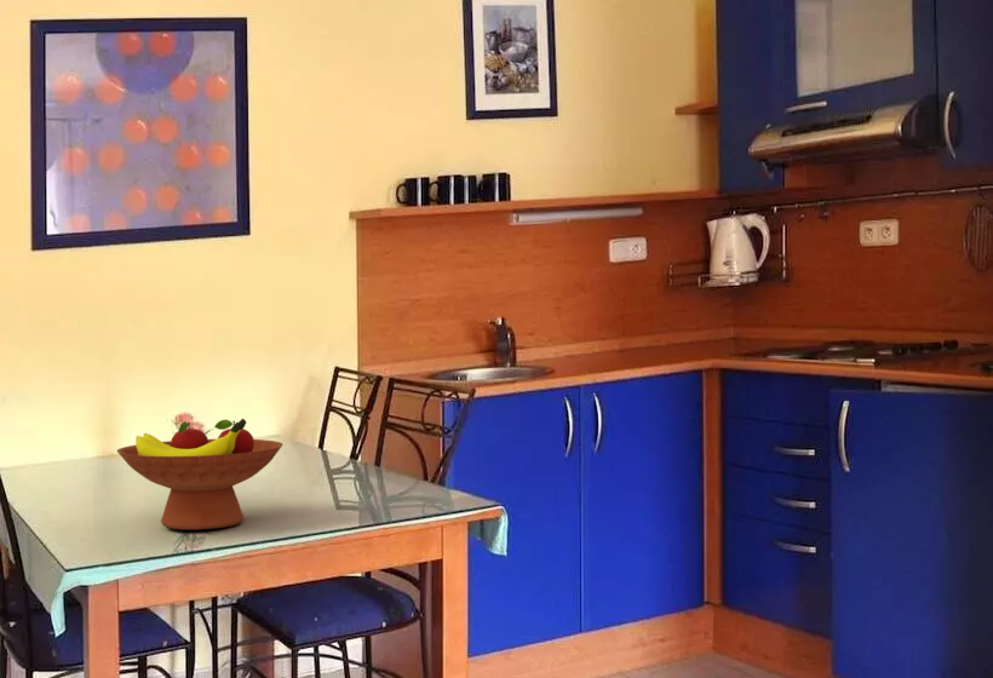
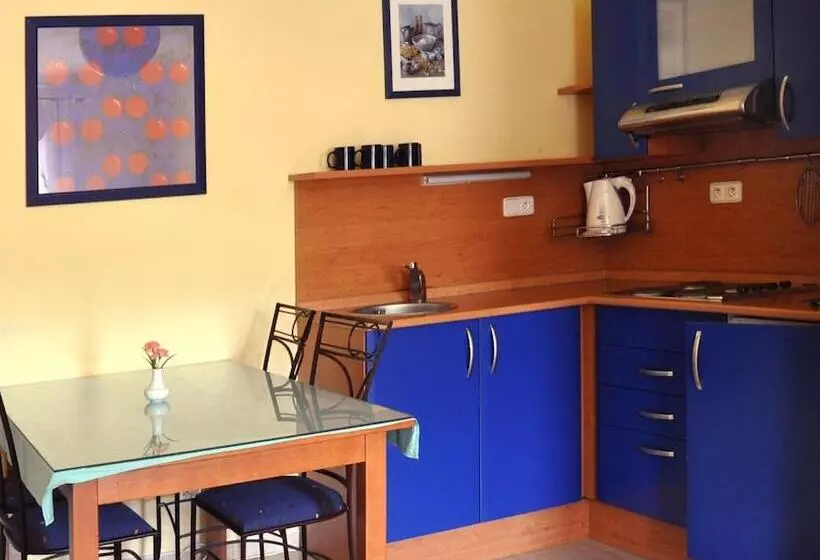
- fruit bowl [116,418,283,530]
